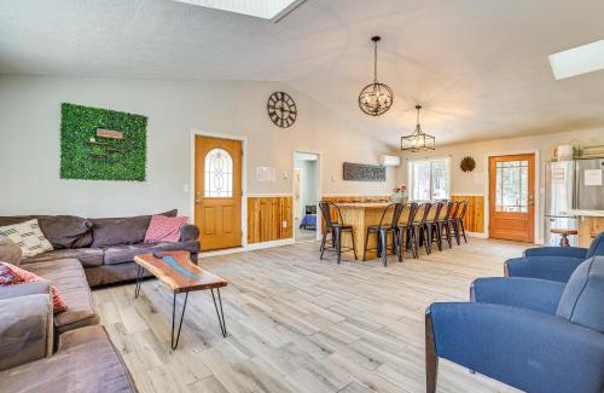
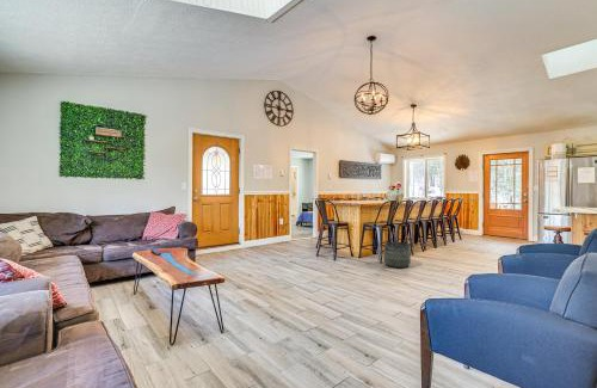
+ basket [383,241,412,269]
